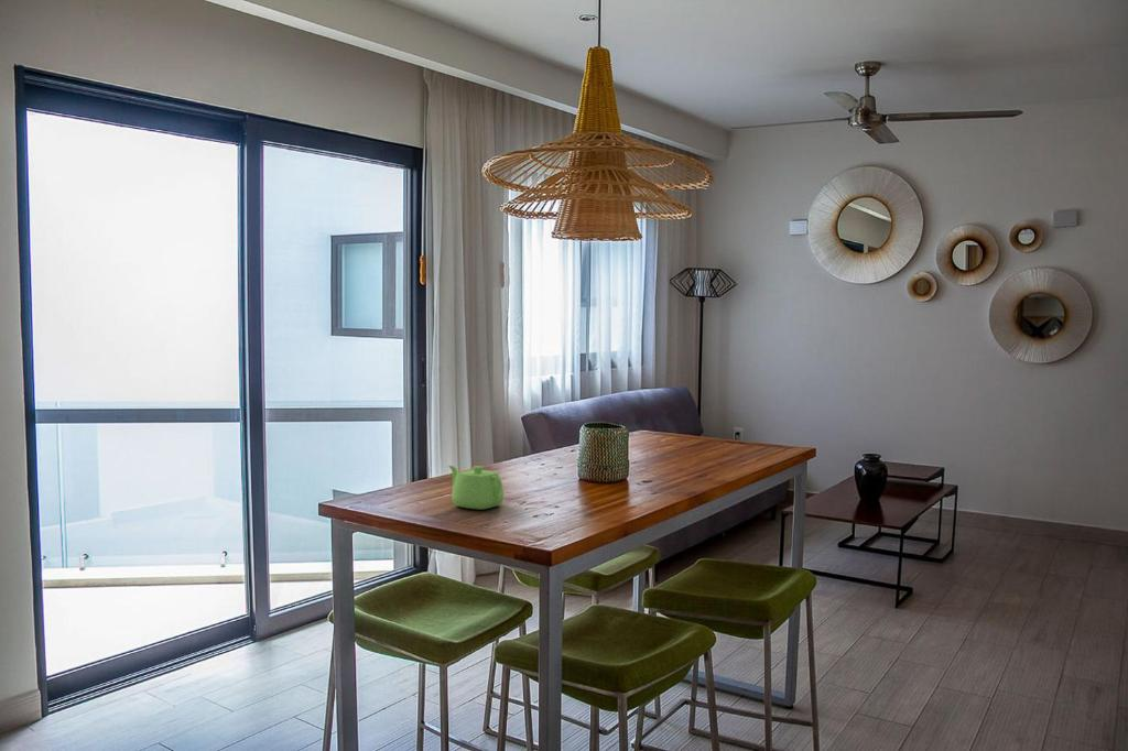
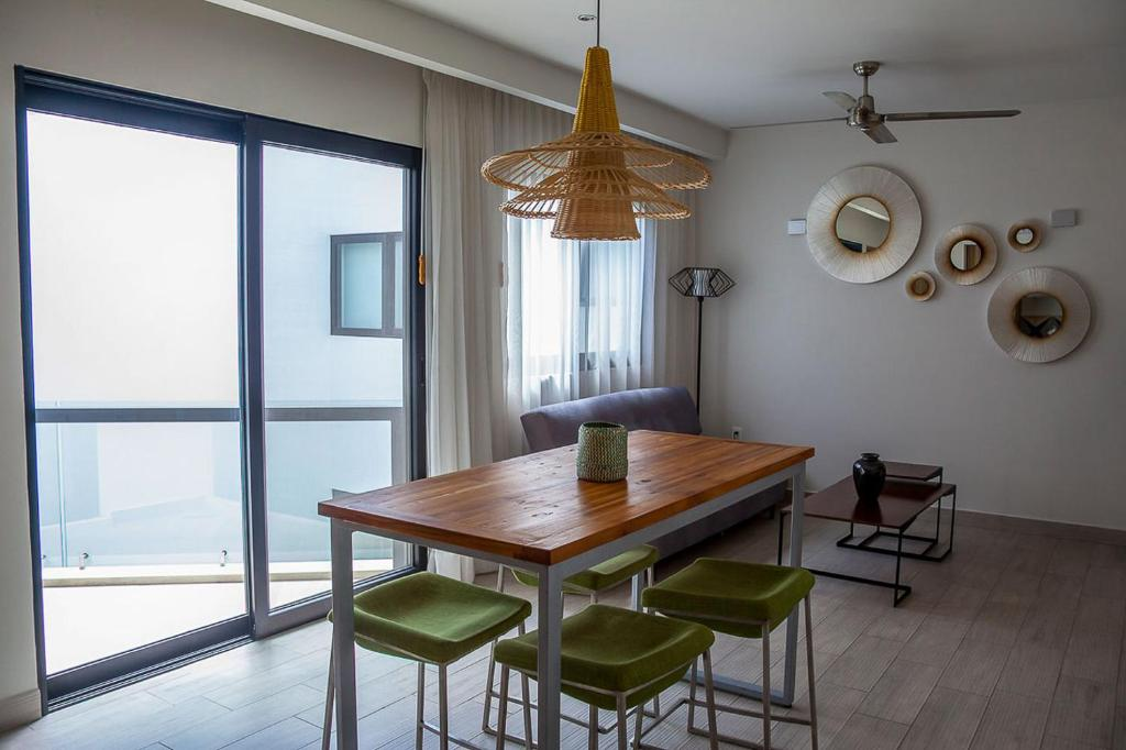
- teapot [447,465,505,510]
